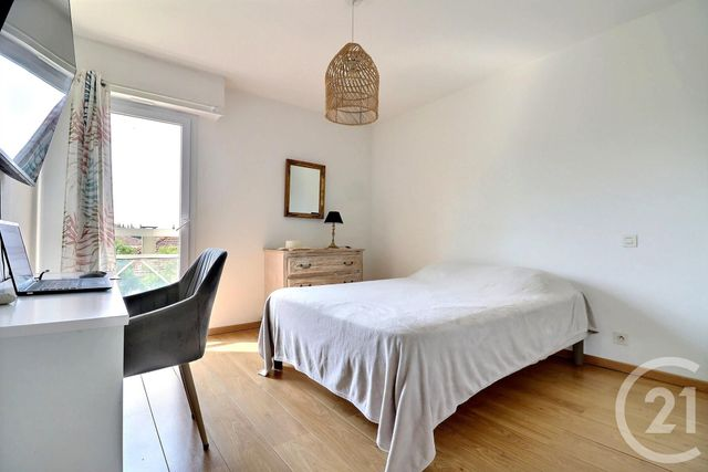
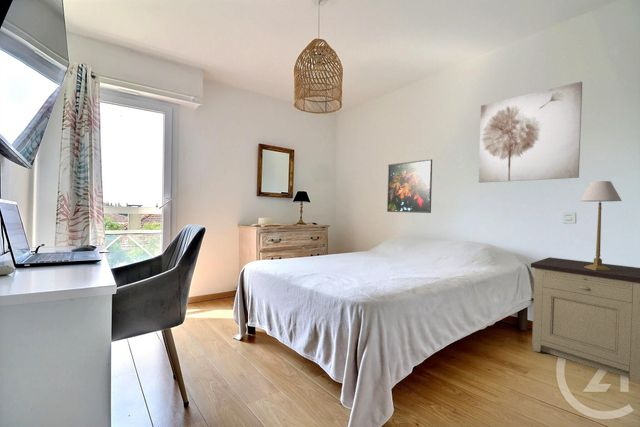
+ nightstand [530,256,640,383]
+ wall art [478,80,583,184]
+ table lamp [579,180,623,271]
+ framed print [386,158,433,214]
